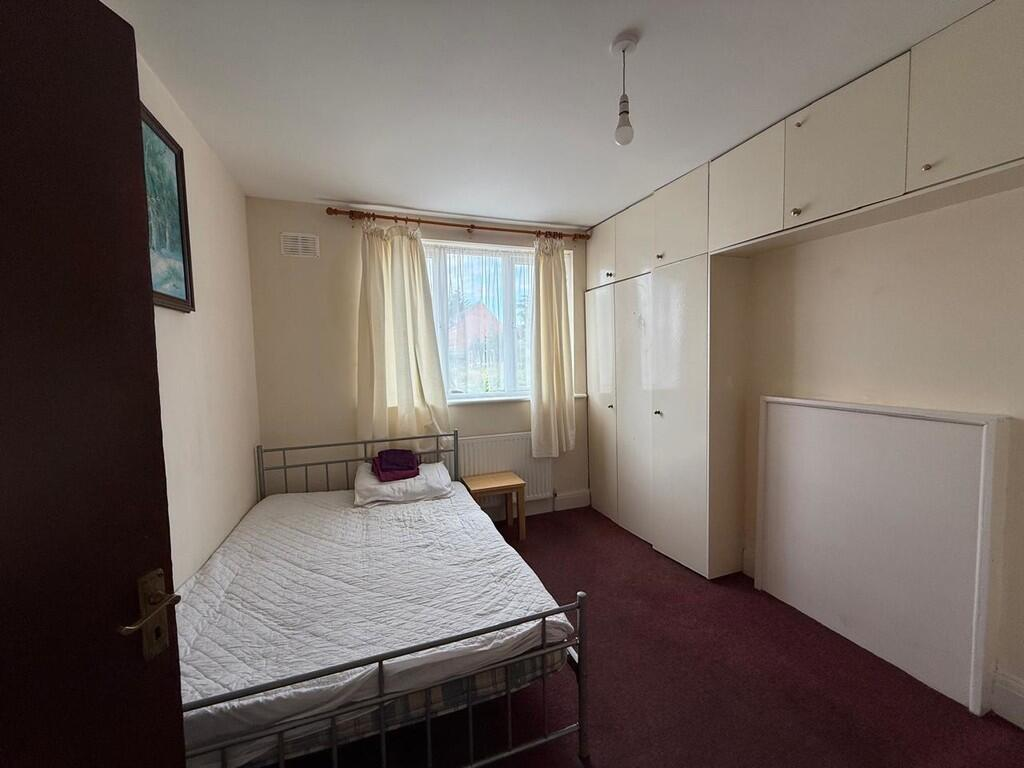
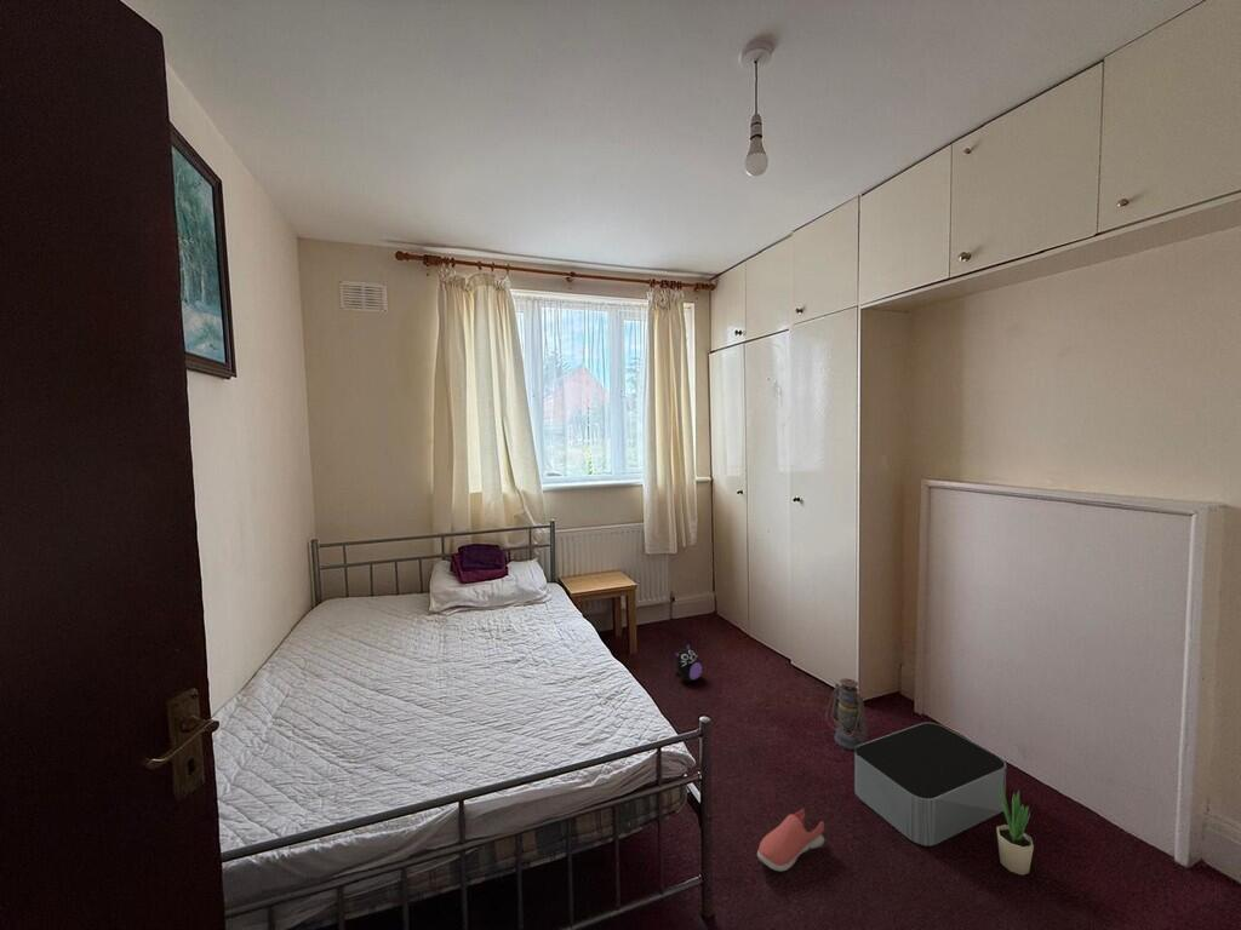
+ storage bin [853,722,1007,848]
+ lantern [824,677,869,751]
+ potted plant [995,785,1035,877]
+ plush toy [674,643,703,682]
+ shoe [756,808,825,872]
